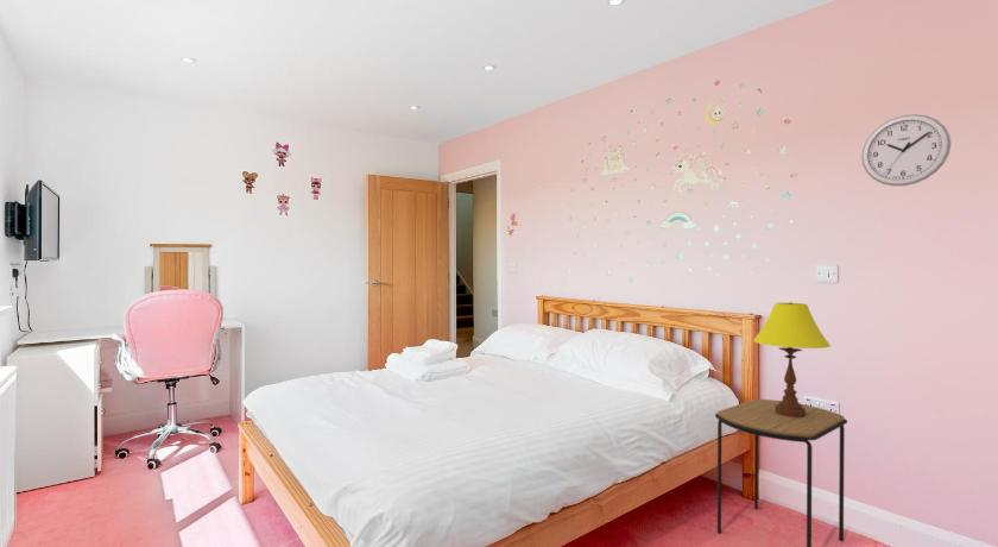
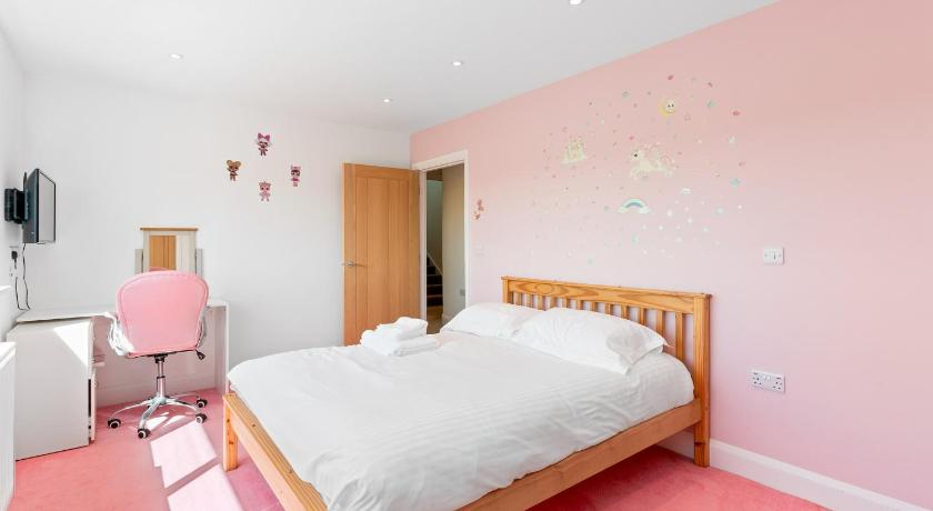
- wall clock [860,113,952,187]
- table lamp [752,301,832,417]
- side table [714,397,848,547]
